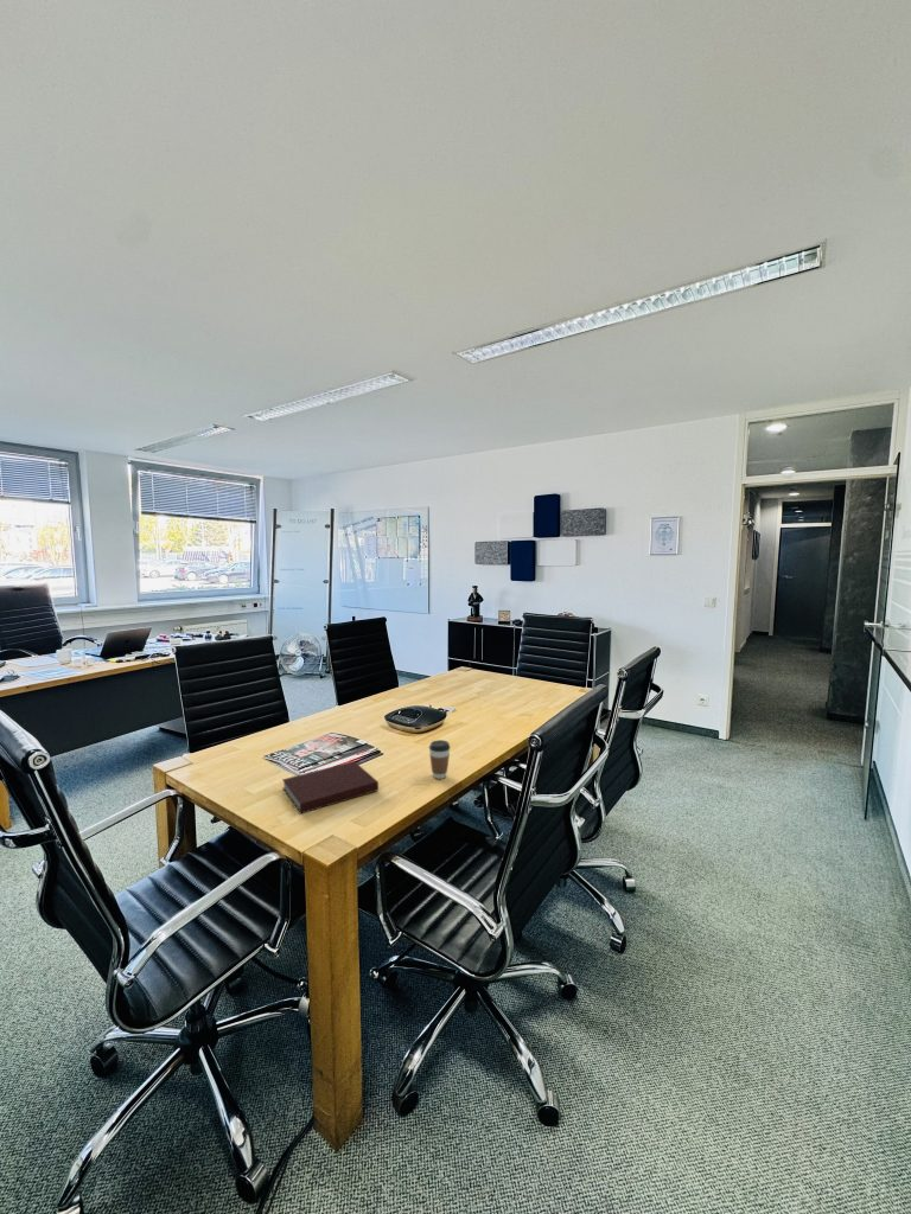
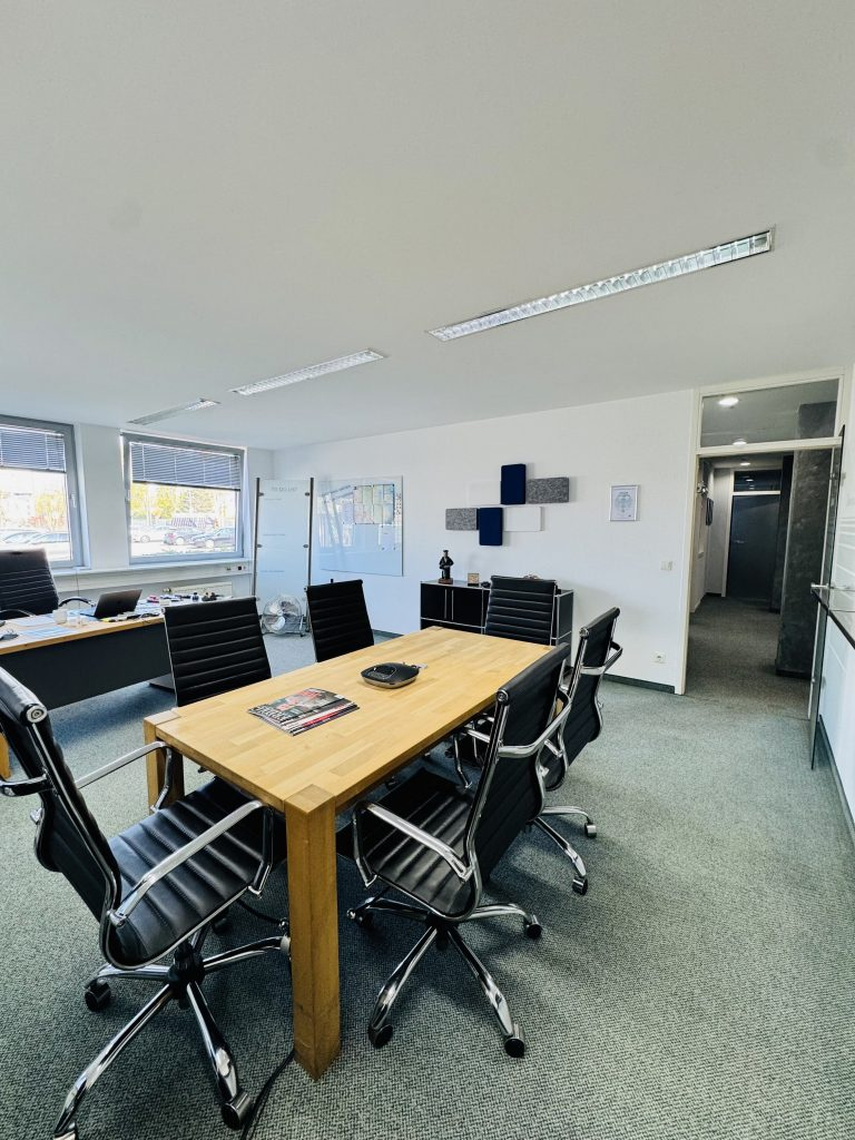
- notebook [281,760,380,814]
- coffee cup [428,739,452,780]
